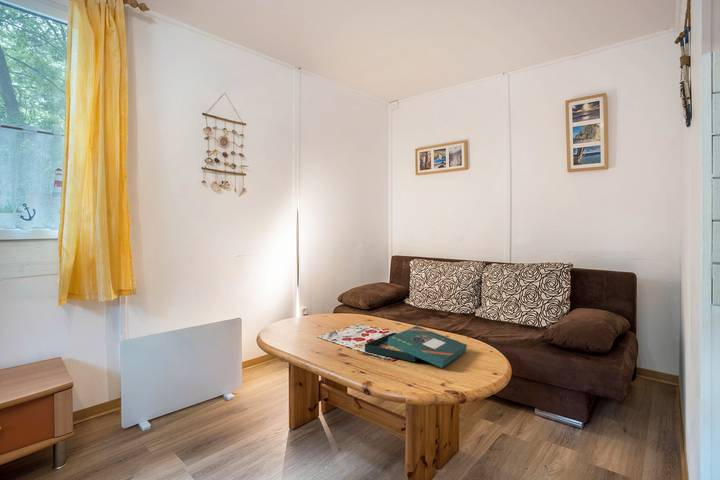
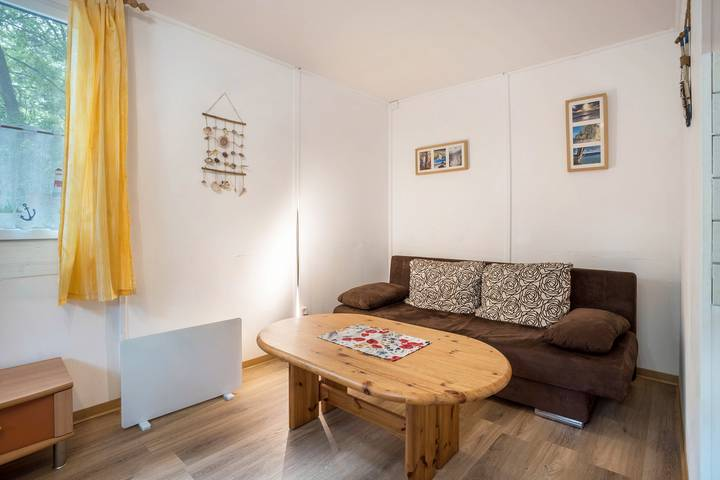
- board game [364,325,468,369]
